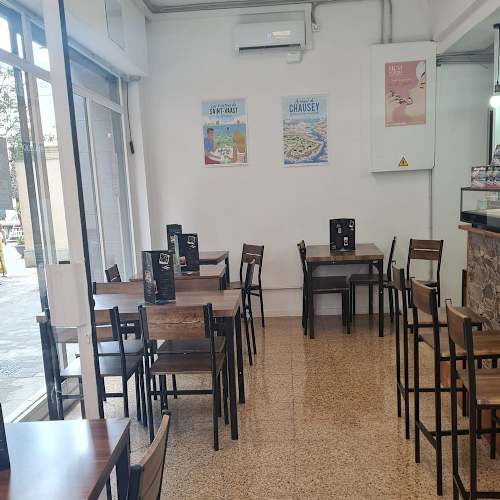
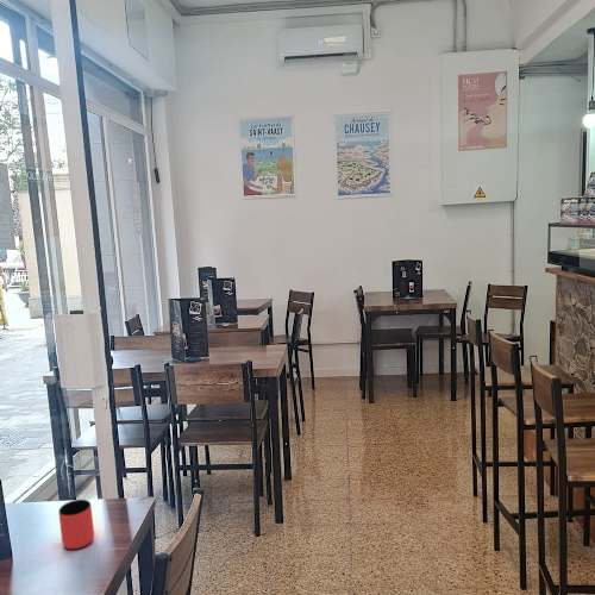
+ cup [58,499,95,550]
